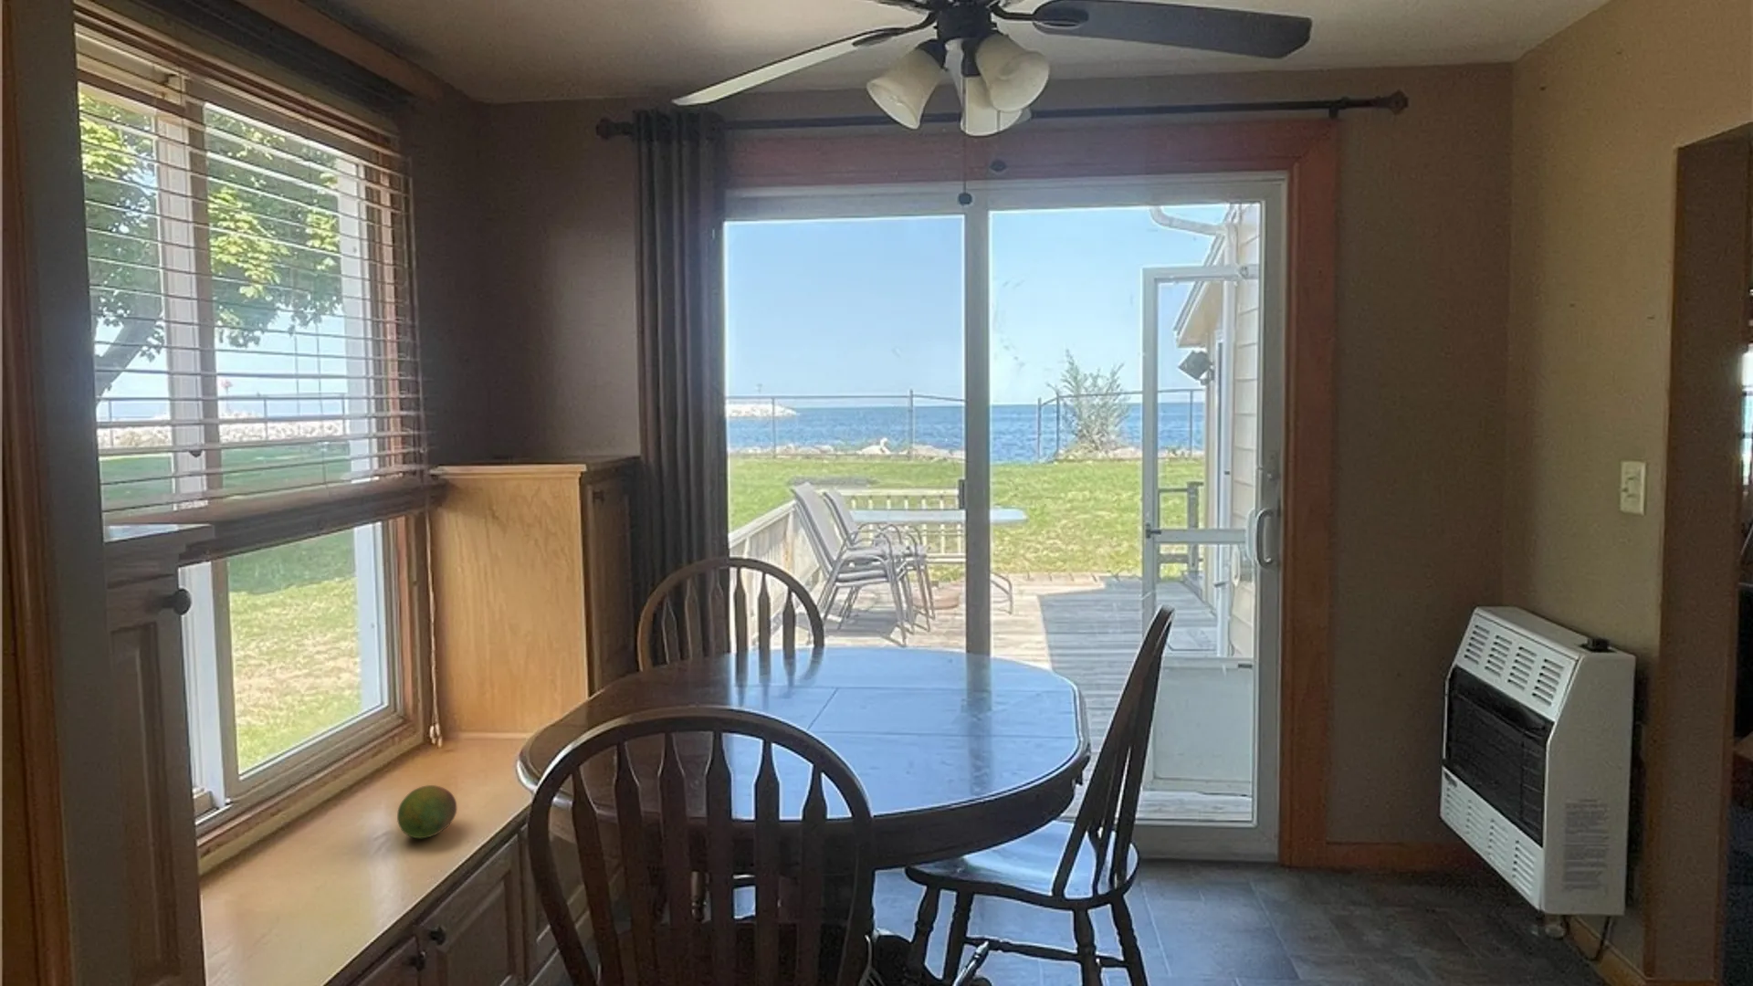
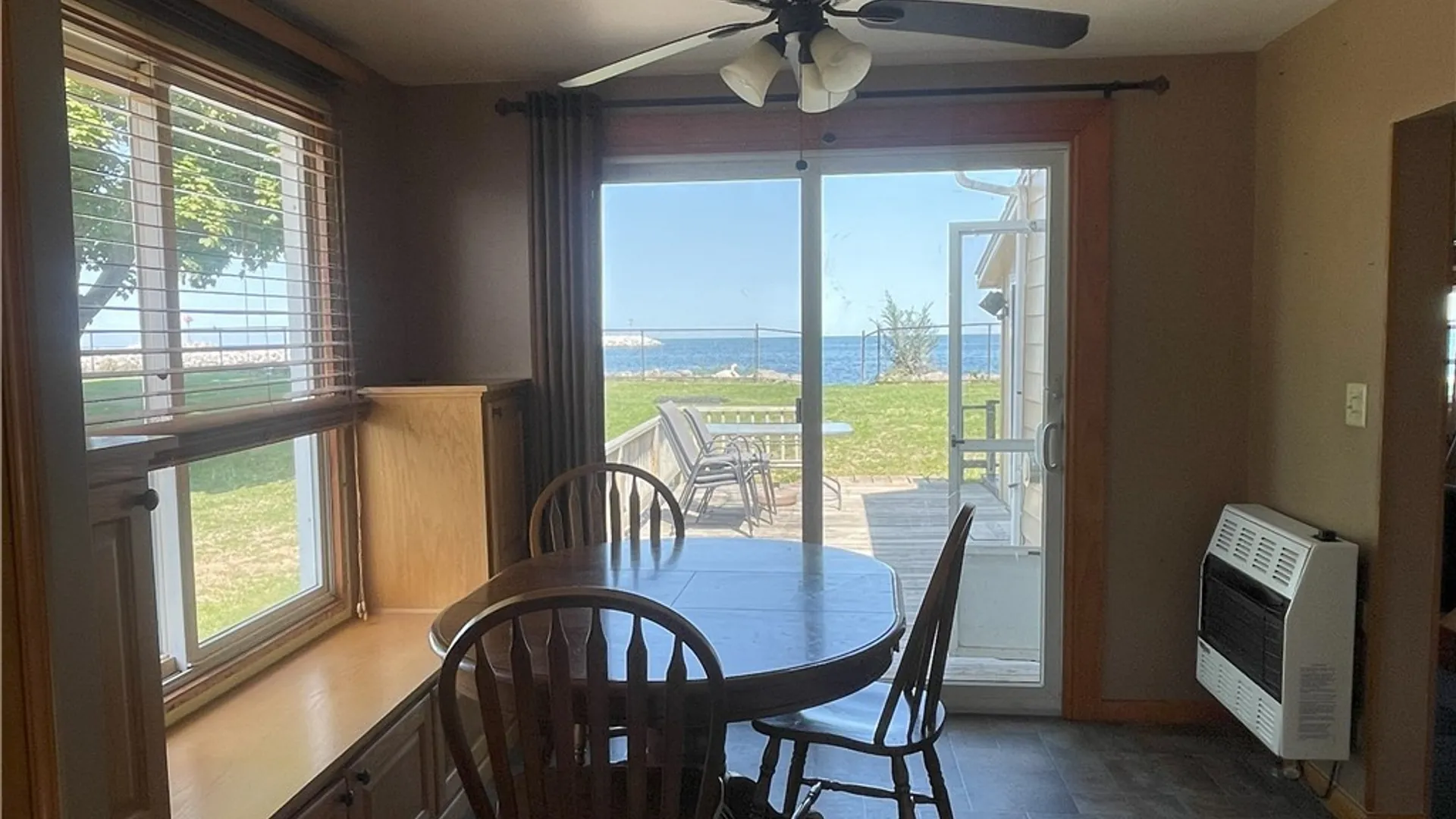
- fruit [396,784,458,839]
